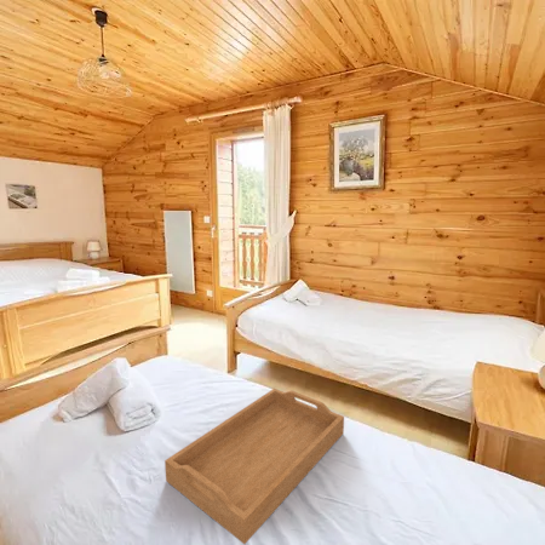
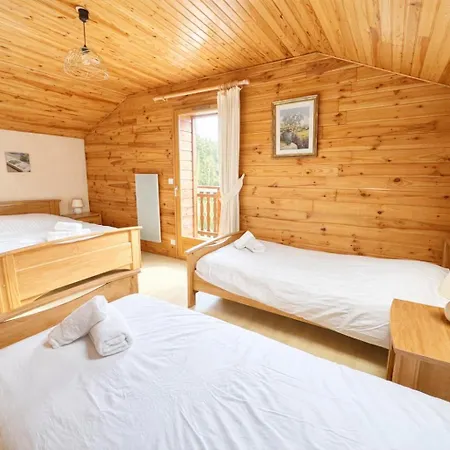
- serving tray [164,388,345,545]
